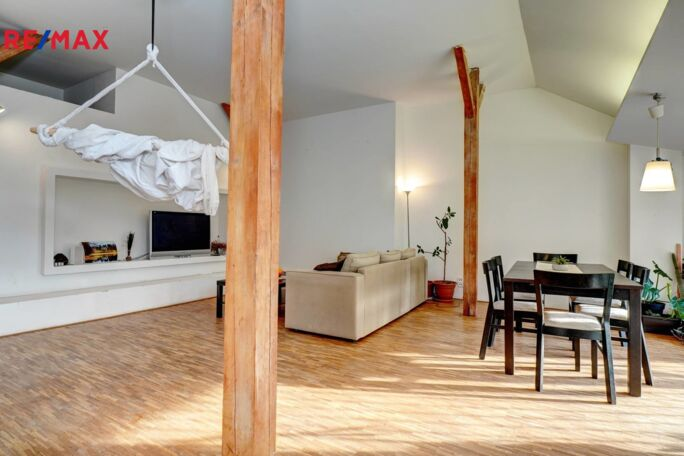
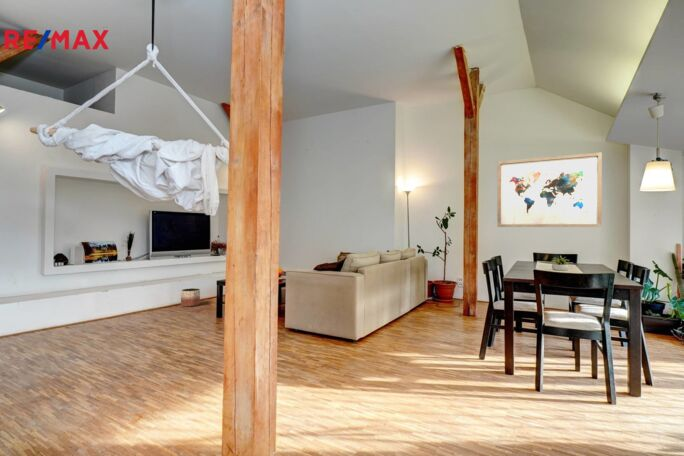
+ planter [180,287,201,308]
+ wall art [496,151,603,228]
